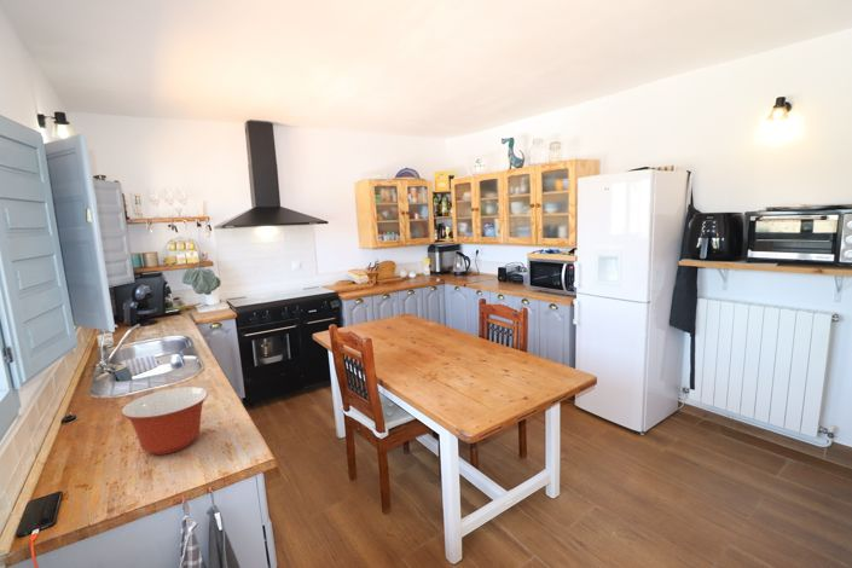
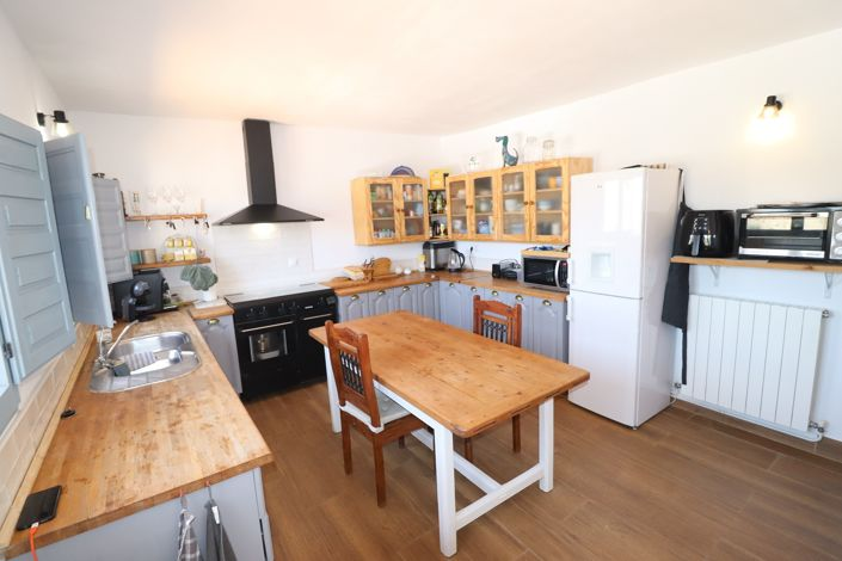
- mixing bowl [121,386,209,456]
